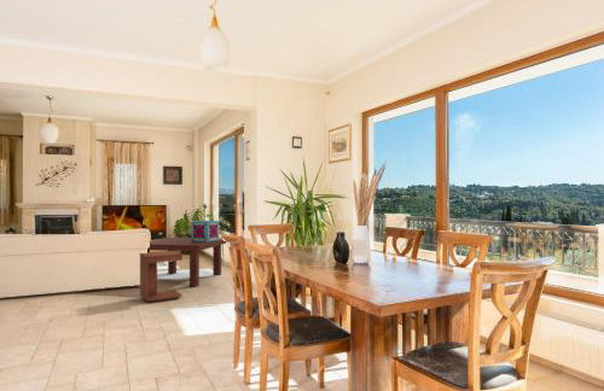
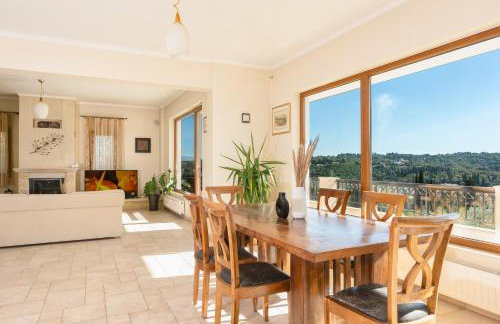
- coffee table [146,237,227,287]
- side table [139,250,184,303]
- decorative cube [190,220,220,243]
